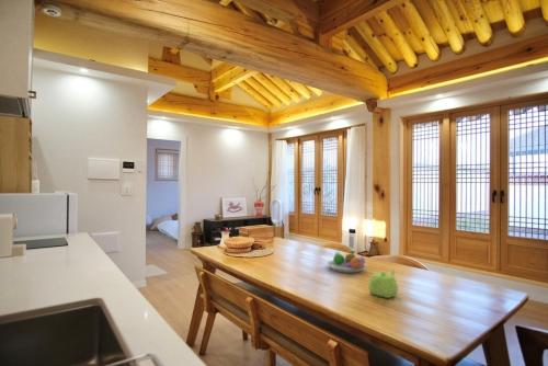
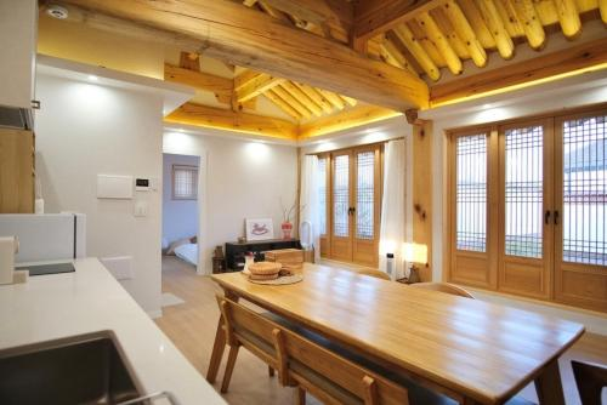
- fruit bowl [326,250,367,274]
- teapot [367,268,399,299]
